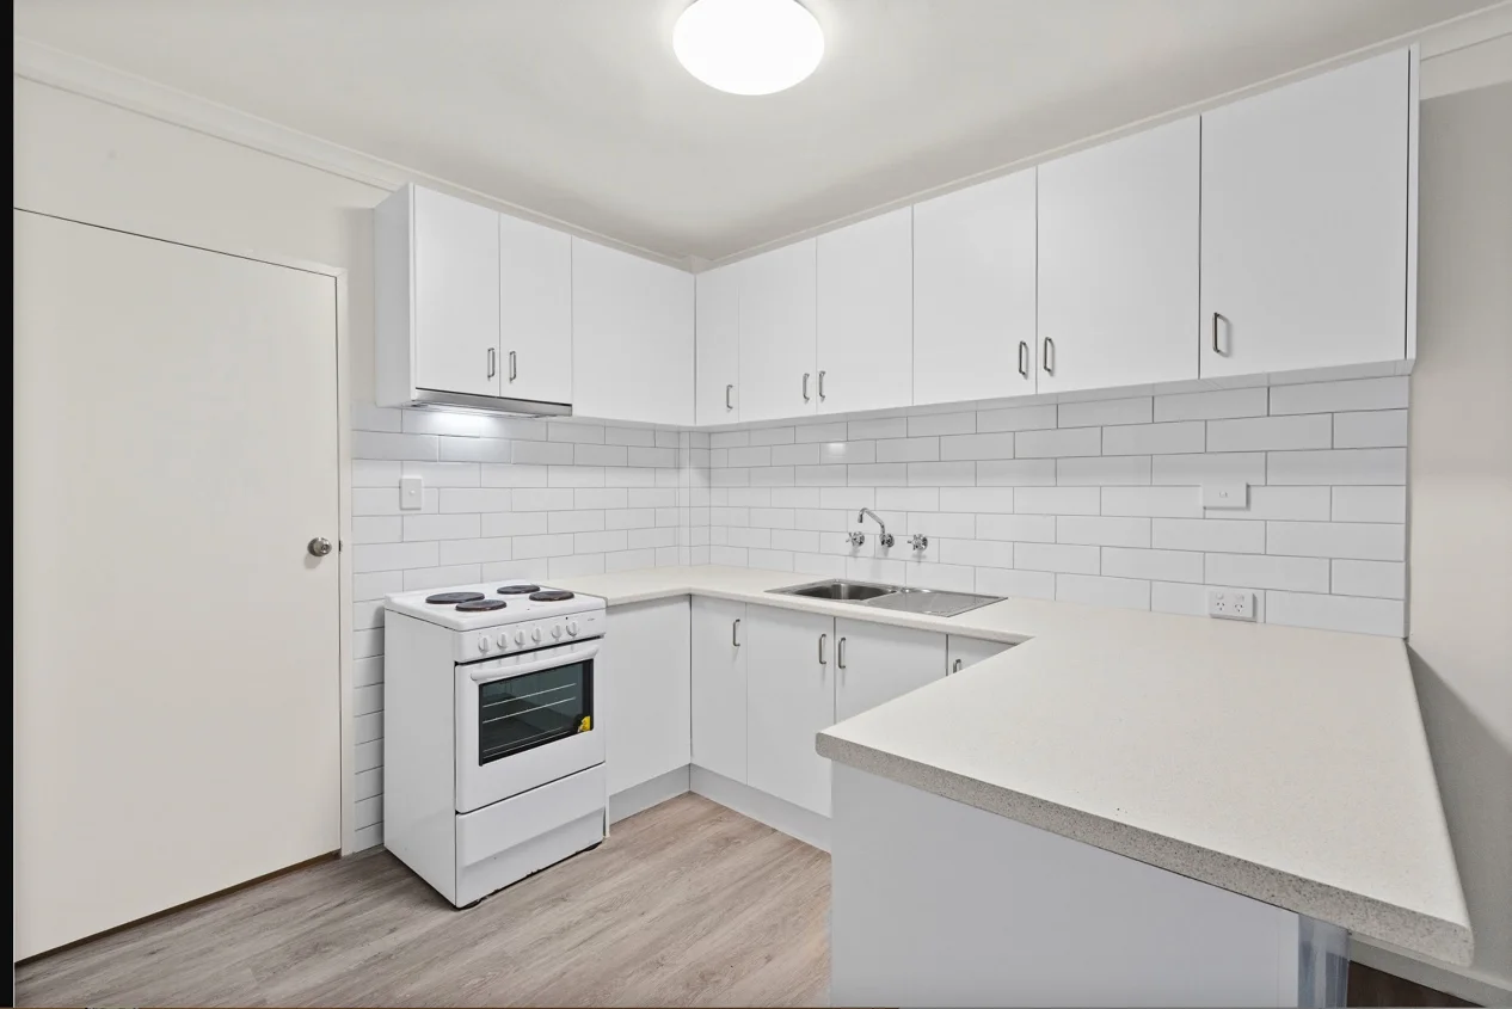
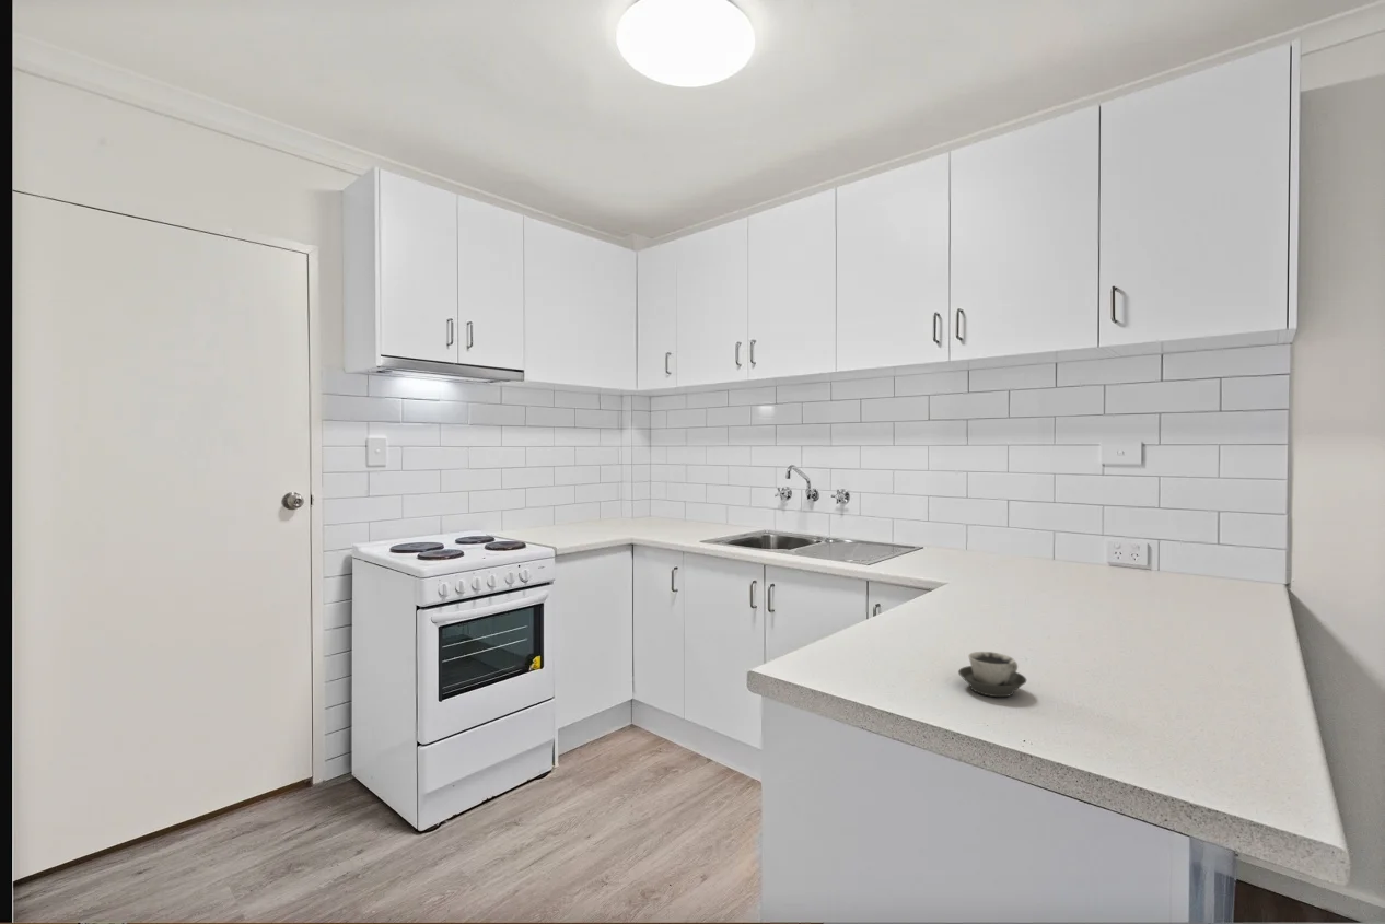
+ cup [957,651,1027,698]
